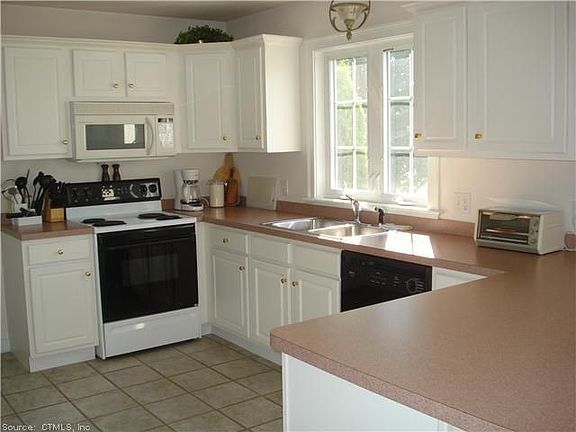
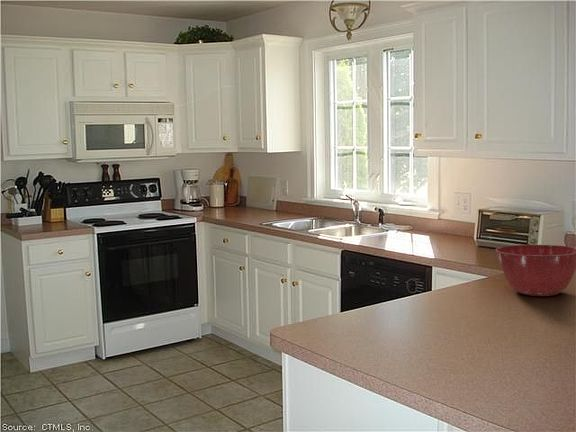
+ mixing bowl [495,244,576,297]
